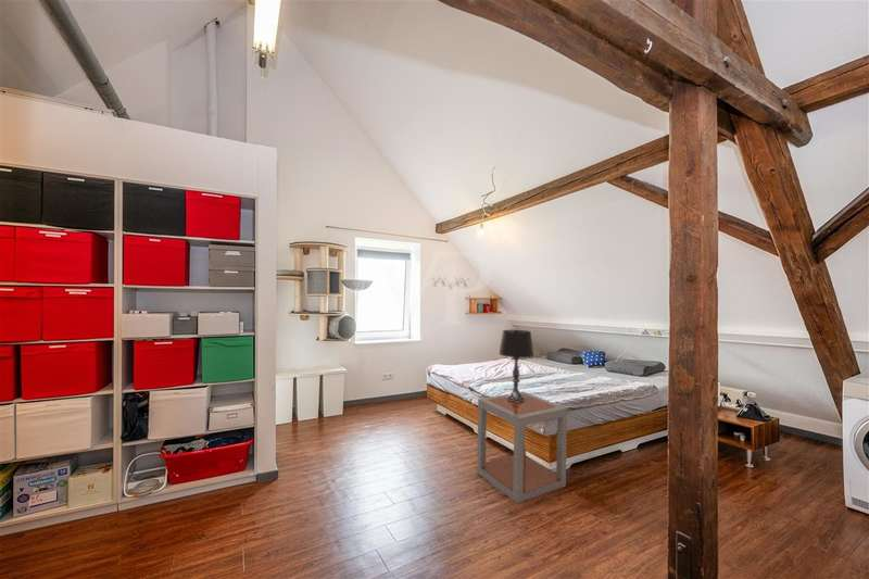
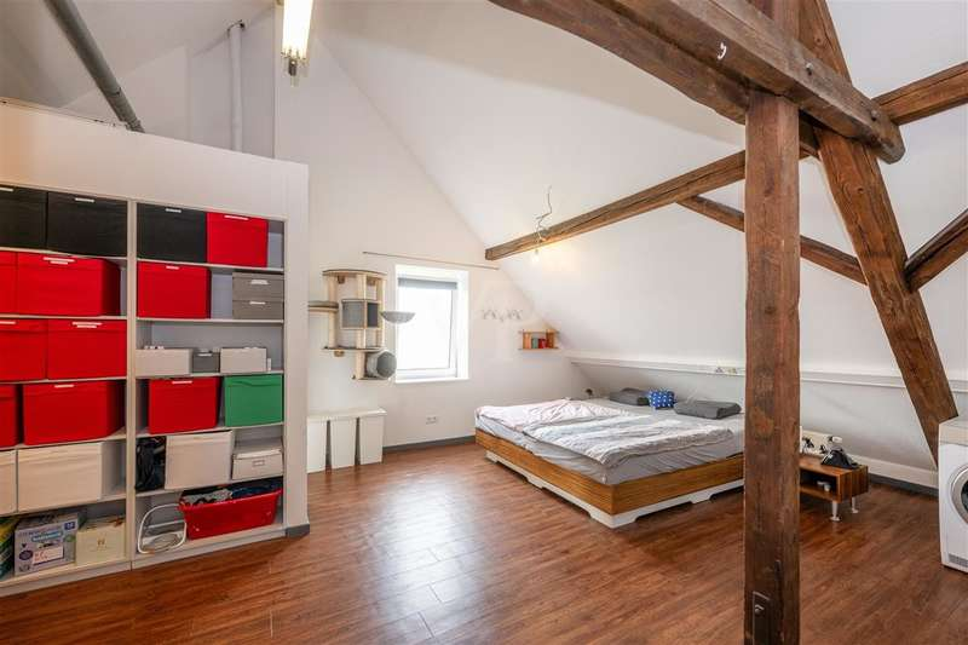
- side table [476,390,568,504]
- table lamp [498,329,536,402]
